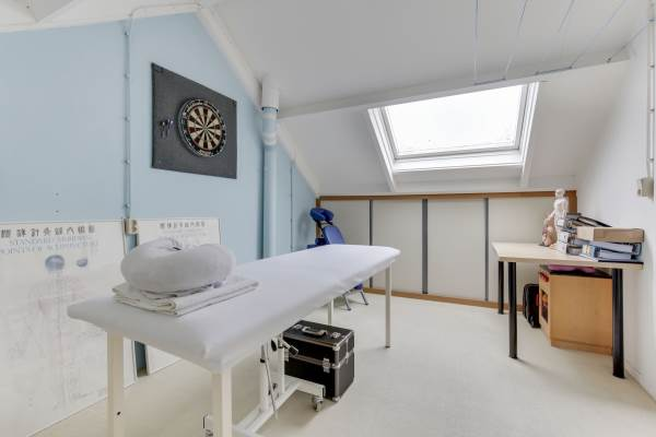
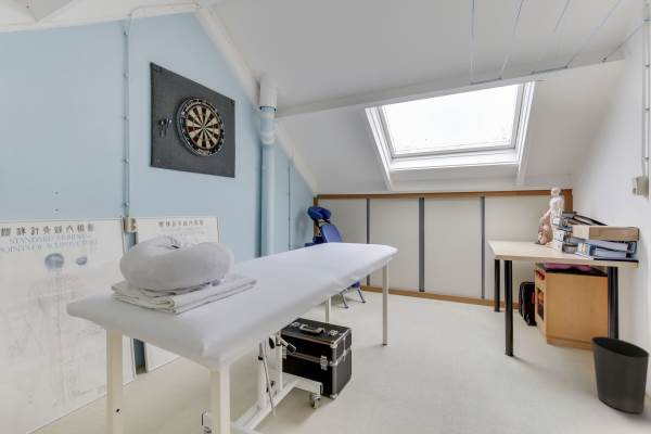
+ waste basket [590,335,651,414]
